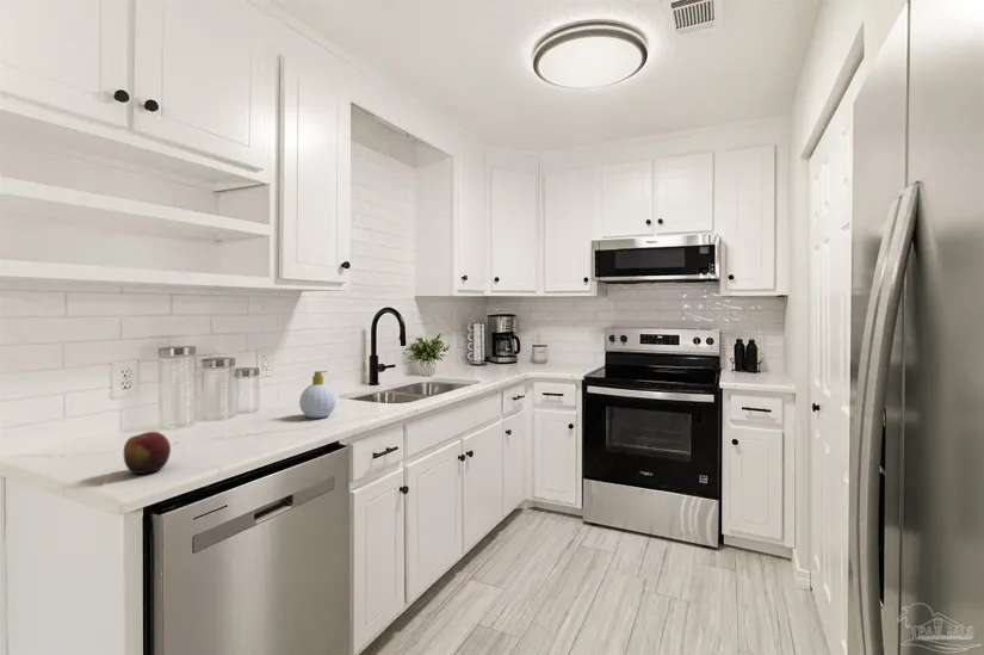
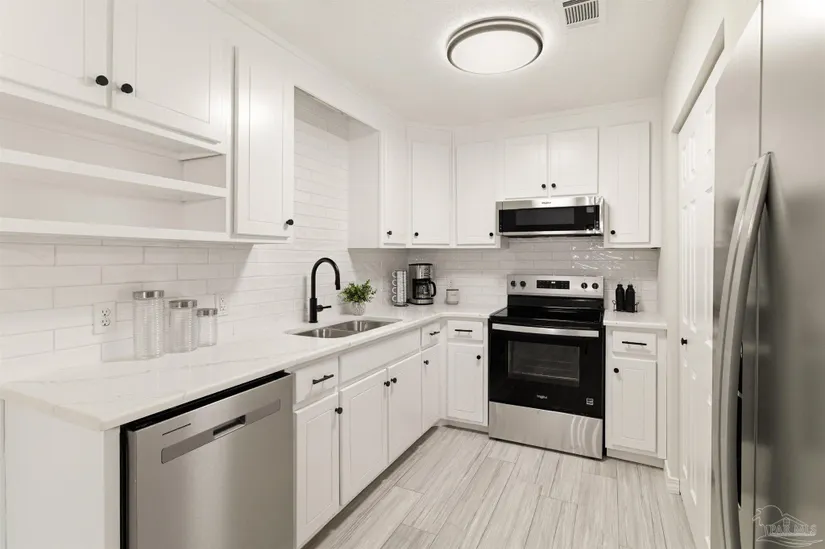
- apple [123,431,172,475]
- soap bottle [298,370,338,419]
